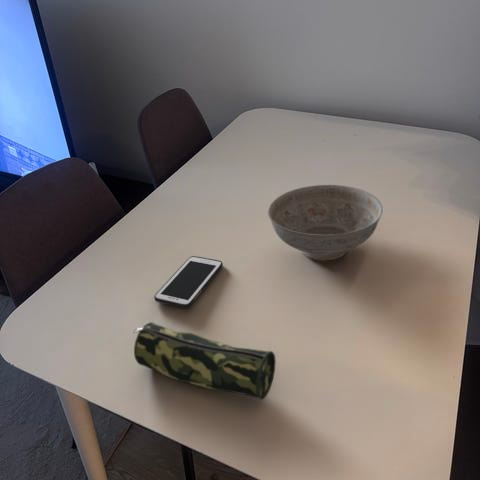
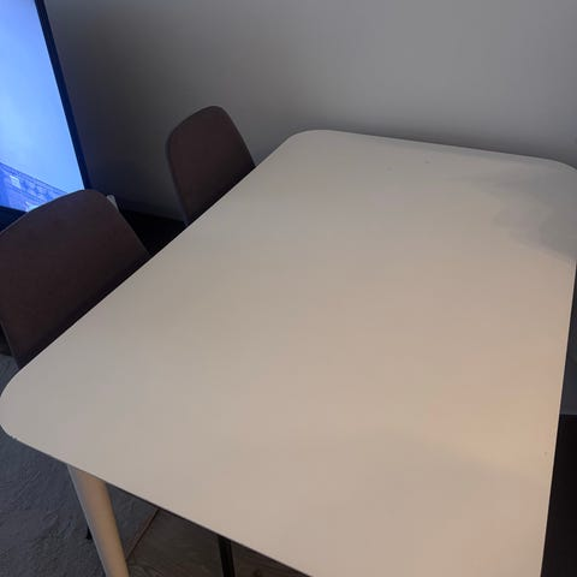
- decorative bowl [267,184,384,262]
- cell phone [153,255,224,309]
- pencil case [132,321,277,401]
